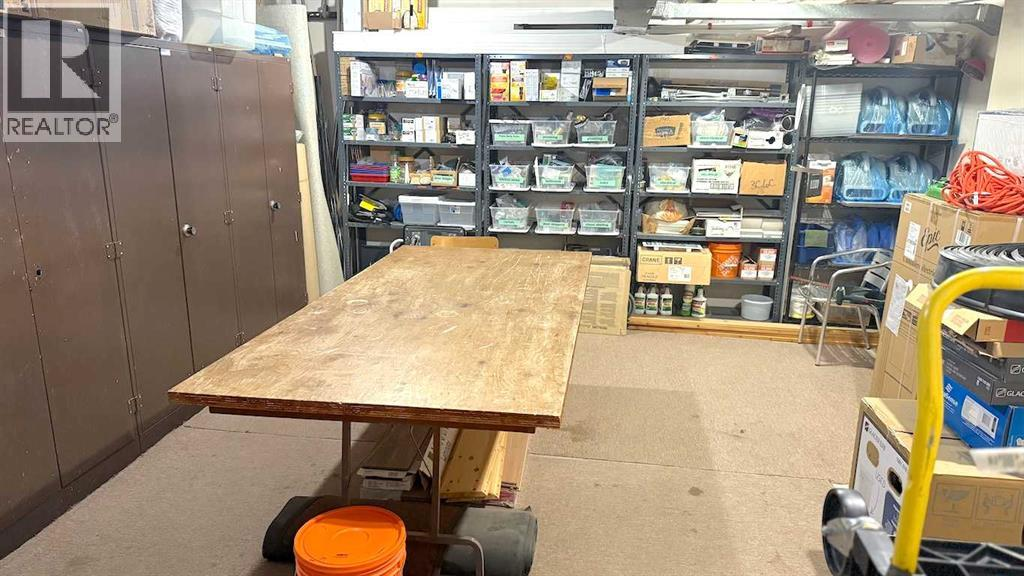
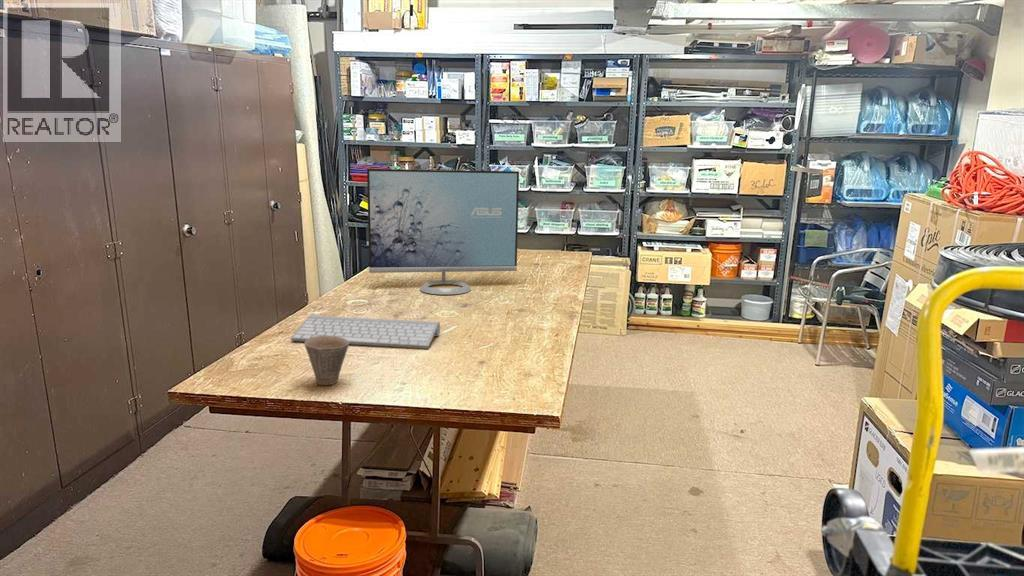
+ cup [304,335,350,386]
+ keyboard [290,314,441,349]
+ monitor [366,168,520,295]
